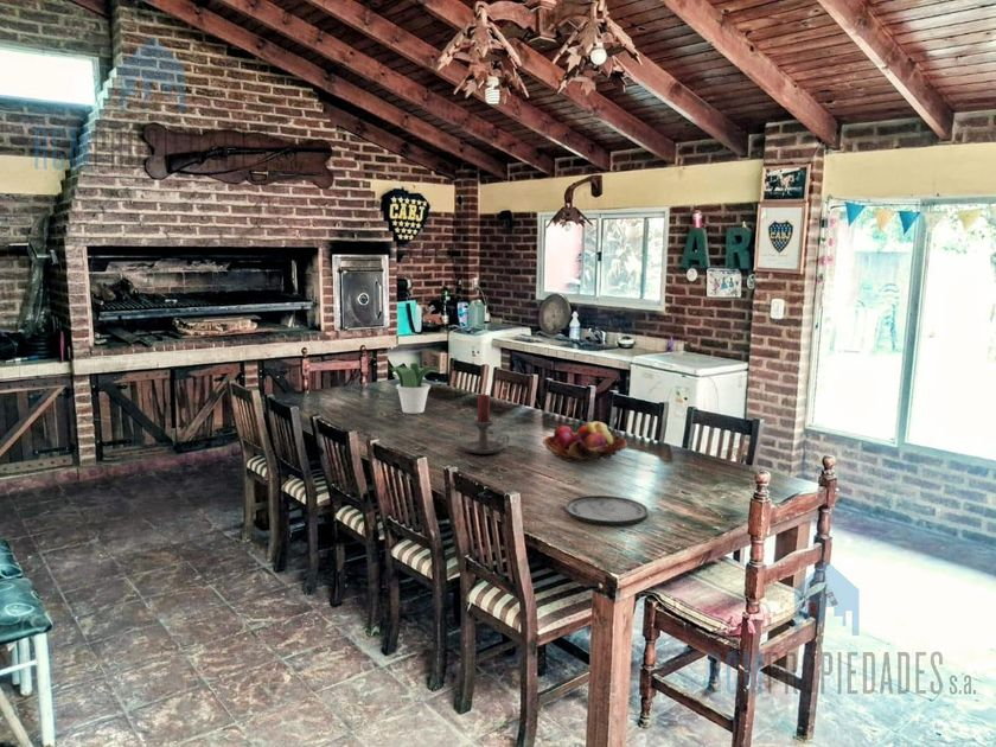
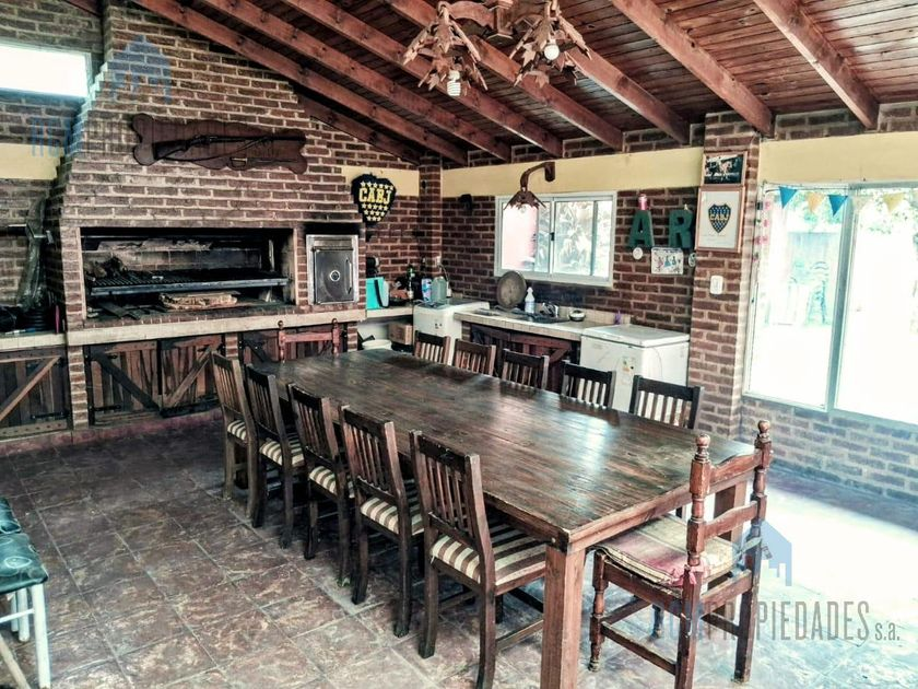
- fruit basket [541,421,628,462]
- potted plant [388,362,442,415]
- plate [564,494,650,526]
- candle holder [461,394,511,455]
